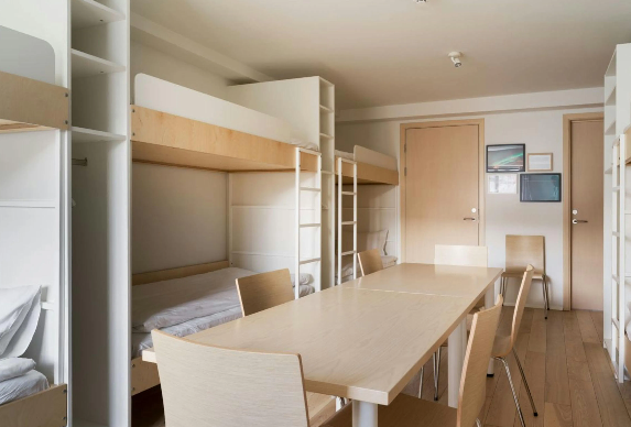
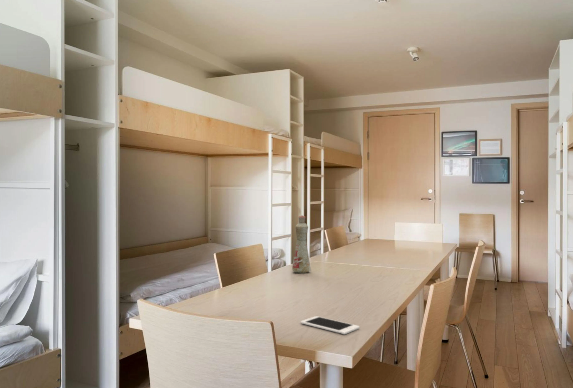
+ bottle [291,214,312,274]
+ cell phone [300,315,360,335]
